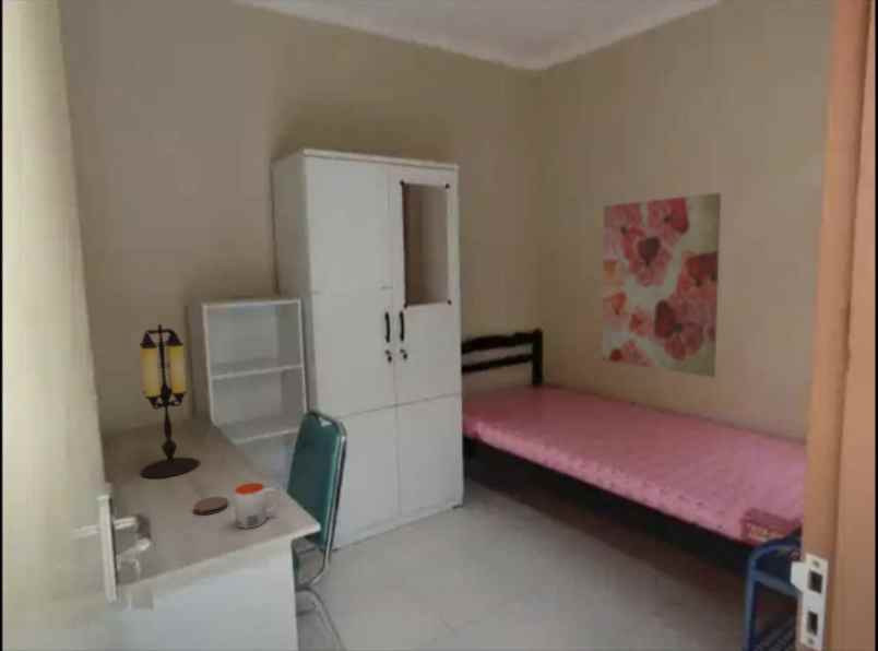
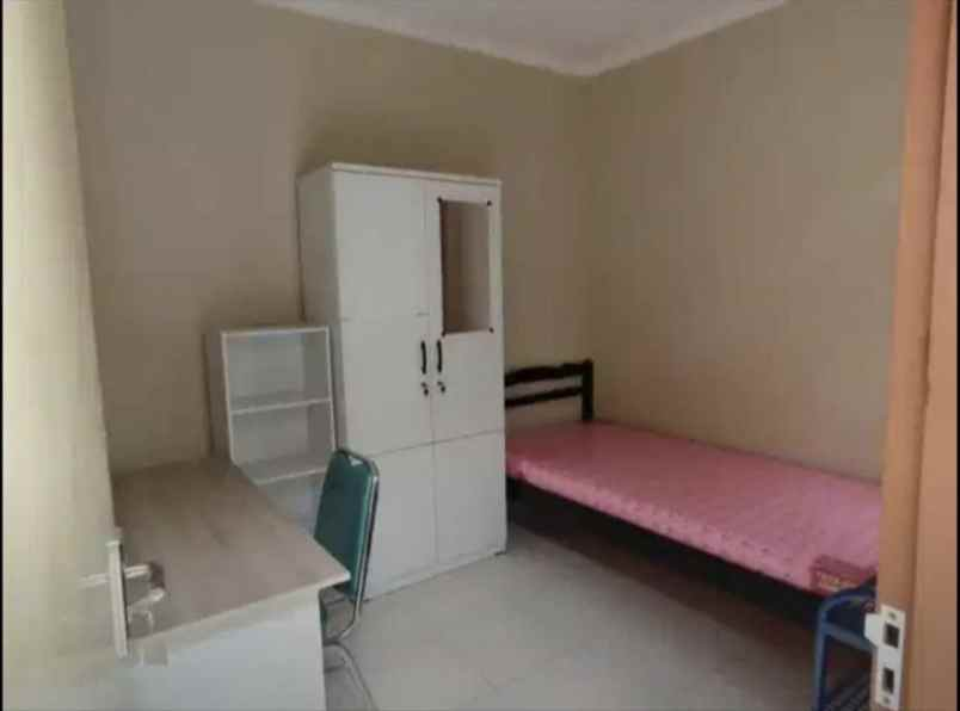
- mug [234,482,280,530]
- coaster [192,496,229,516]
- table lamp [139,323,201,480]
- wall art [601,192,722,379]
